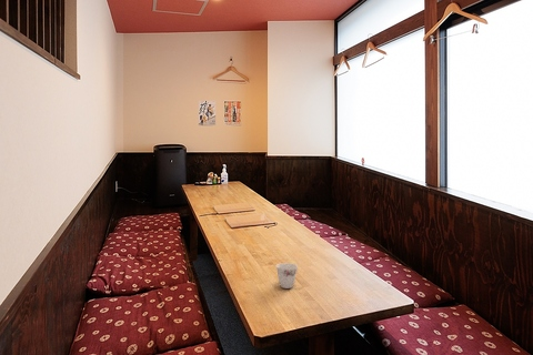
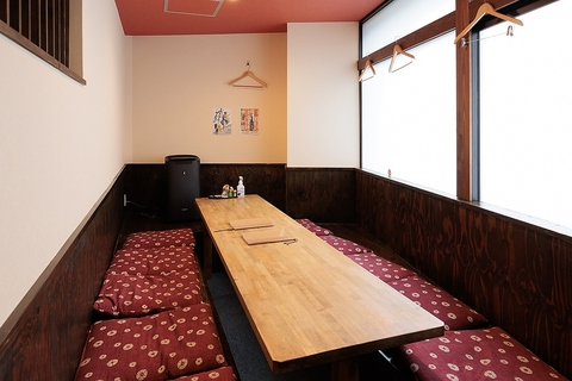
- teacup [274,262,299,290]
